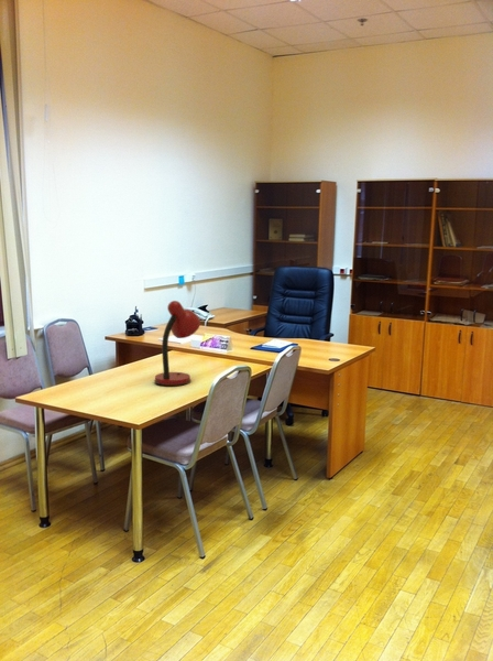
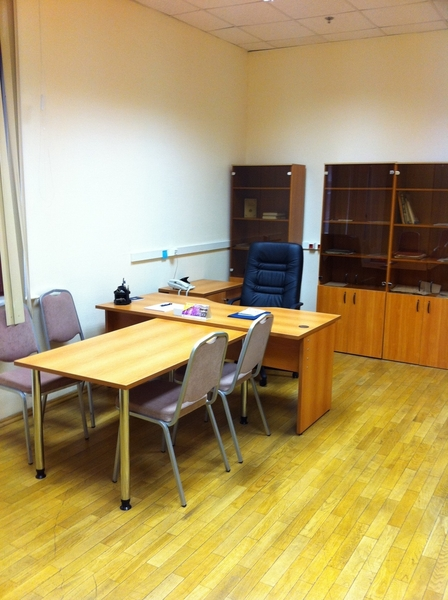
- desk lamp [153,300,201,387]
